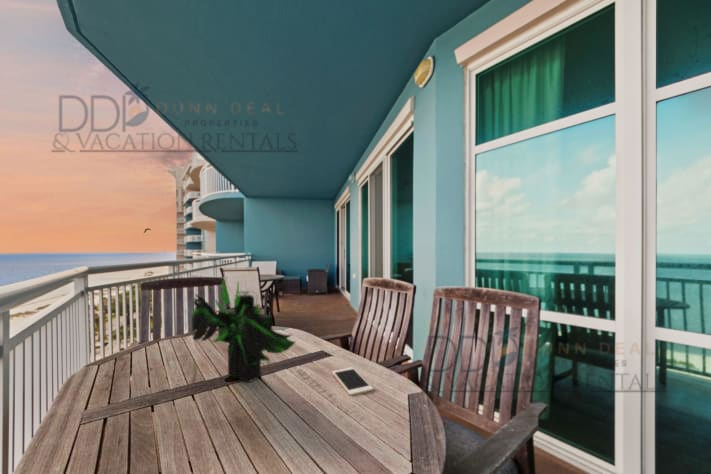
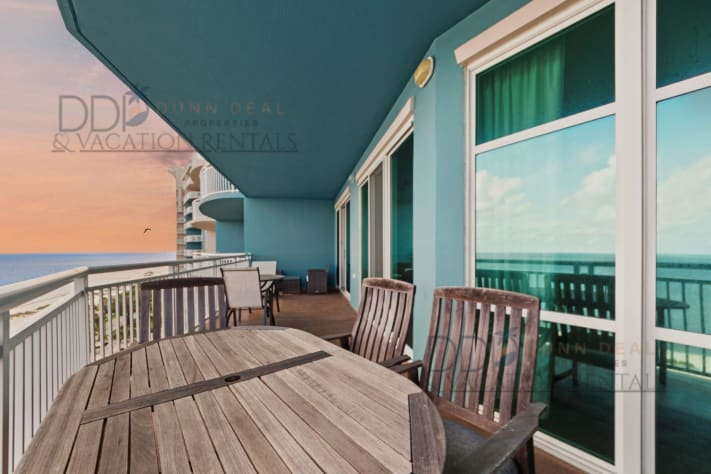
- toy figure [190,277,297,383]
- cell phone [331,367,374,397]
